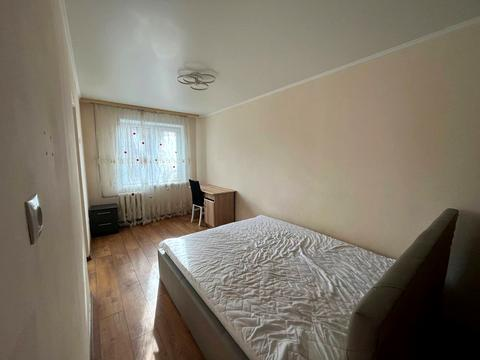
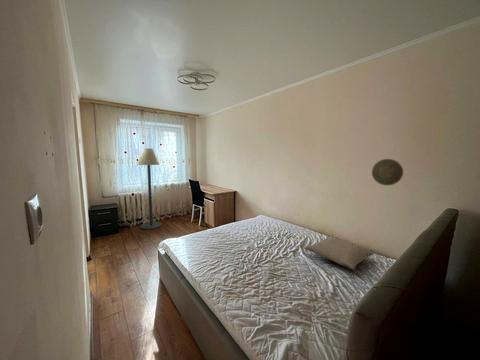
+ floor lamp [136,147,163,230]
+ pillow [304,235,375,271]
+ decorative plate [371,158,404,186]
